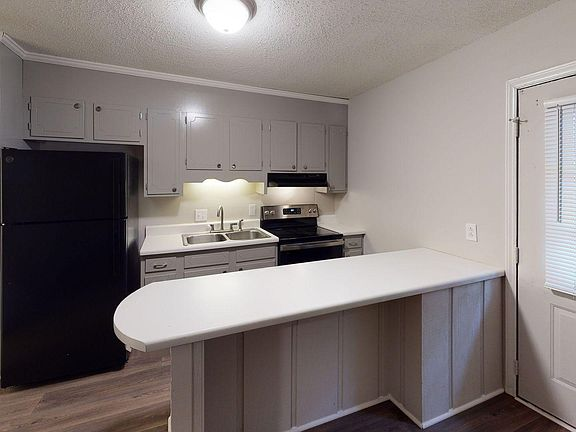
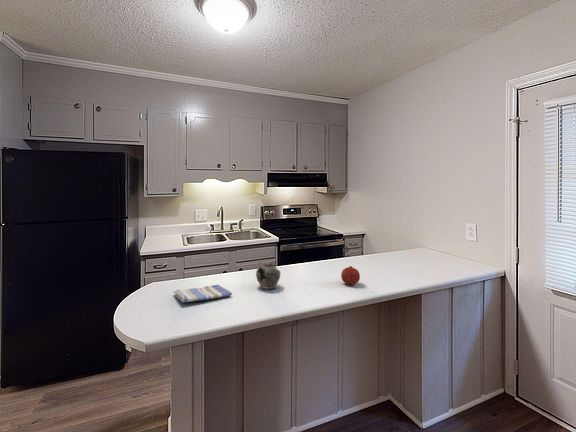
+ dish towel [173,284,233,303]
+ fruit [340,265,361,285]
+ teapot [255,259,281,290]
